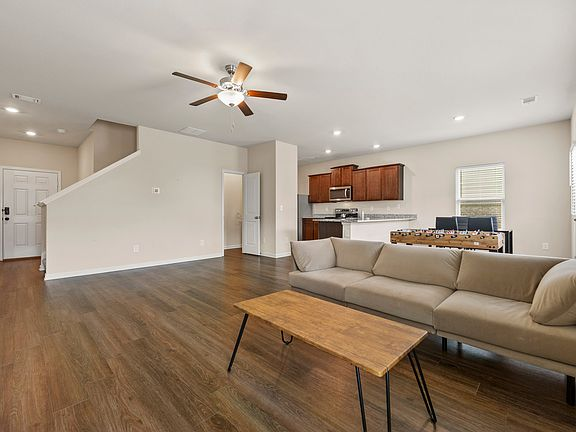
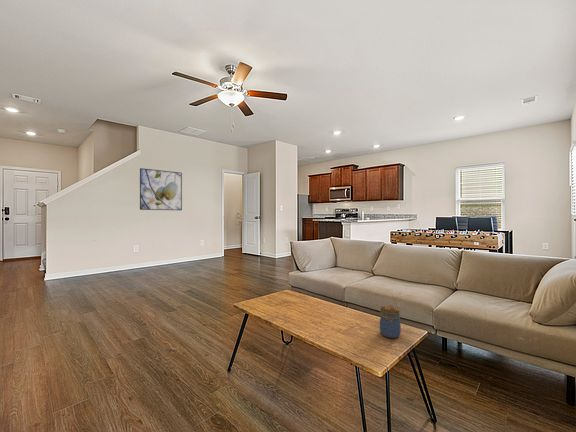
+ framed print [139,167,183,211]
+ jar [379,305,402,339]
